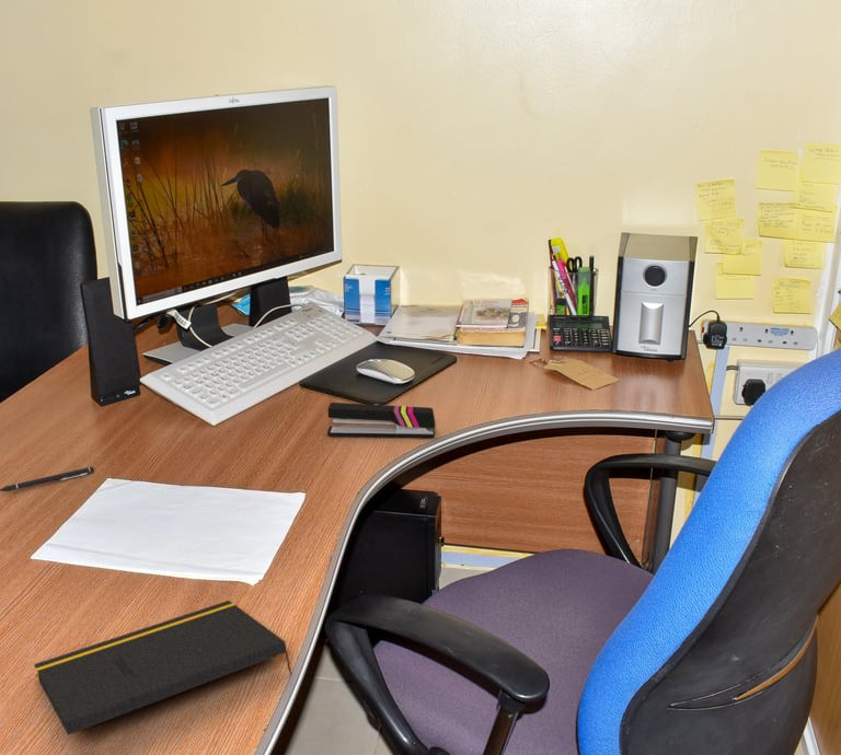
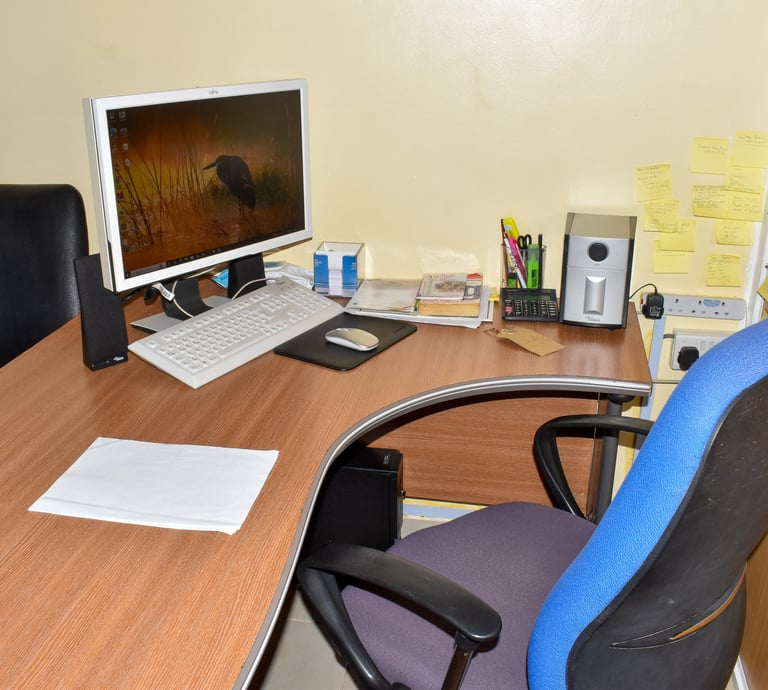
- notepad [33,600,293,736]
- stapler [326,402,436,439]
- pen [0,466,94,492]
